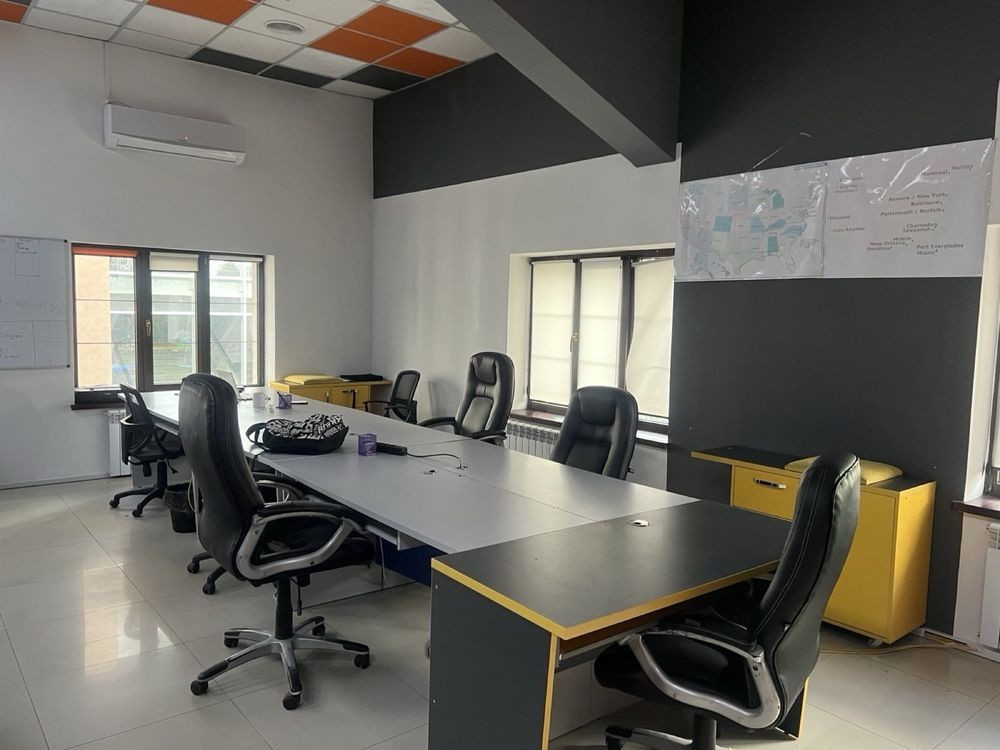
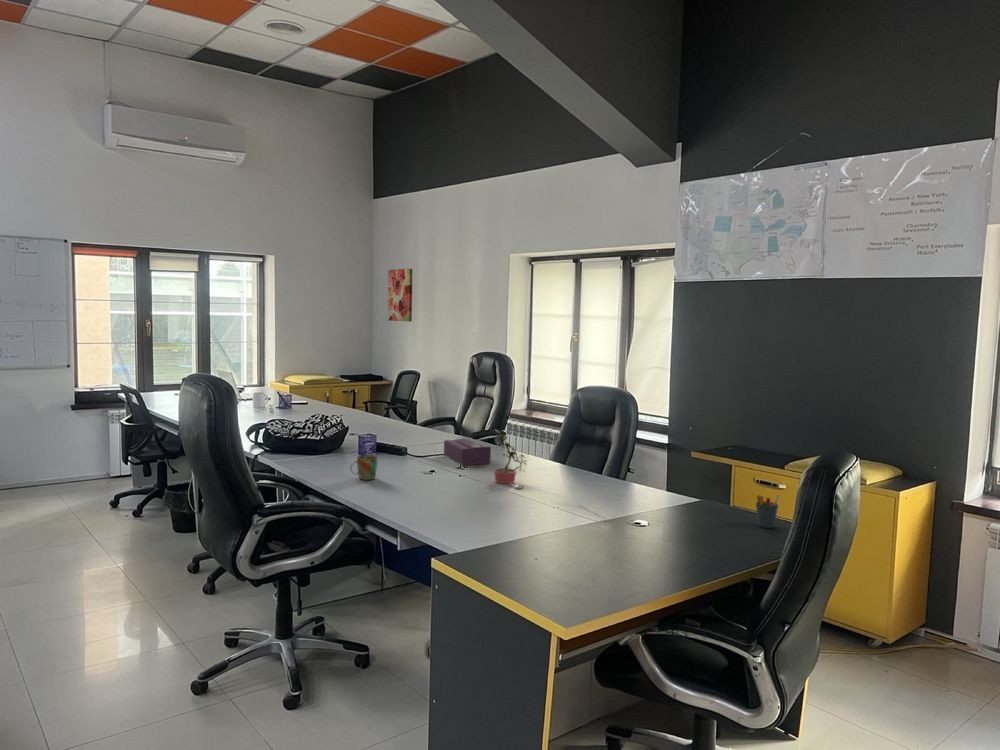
+ tissue box [443,437,492,466]
+ wall art [387,268,413,323]
+ potted plant [492,428,528,489]
+ mug [349,454,378,481]
+ pen holder [755,493,781,529]
